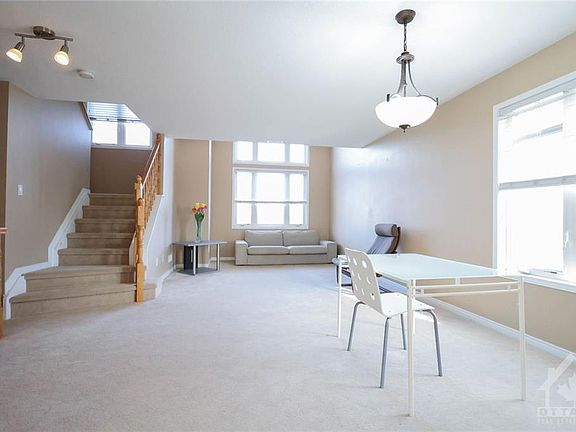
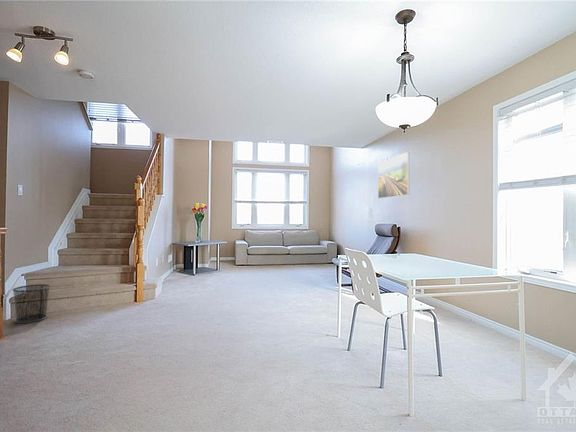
+ waste bin [11,283,51,324]
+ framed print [377,151,410,200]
